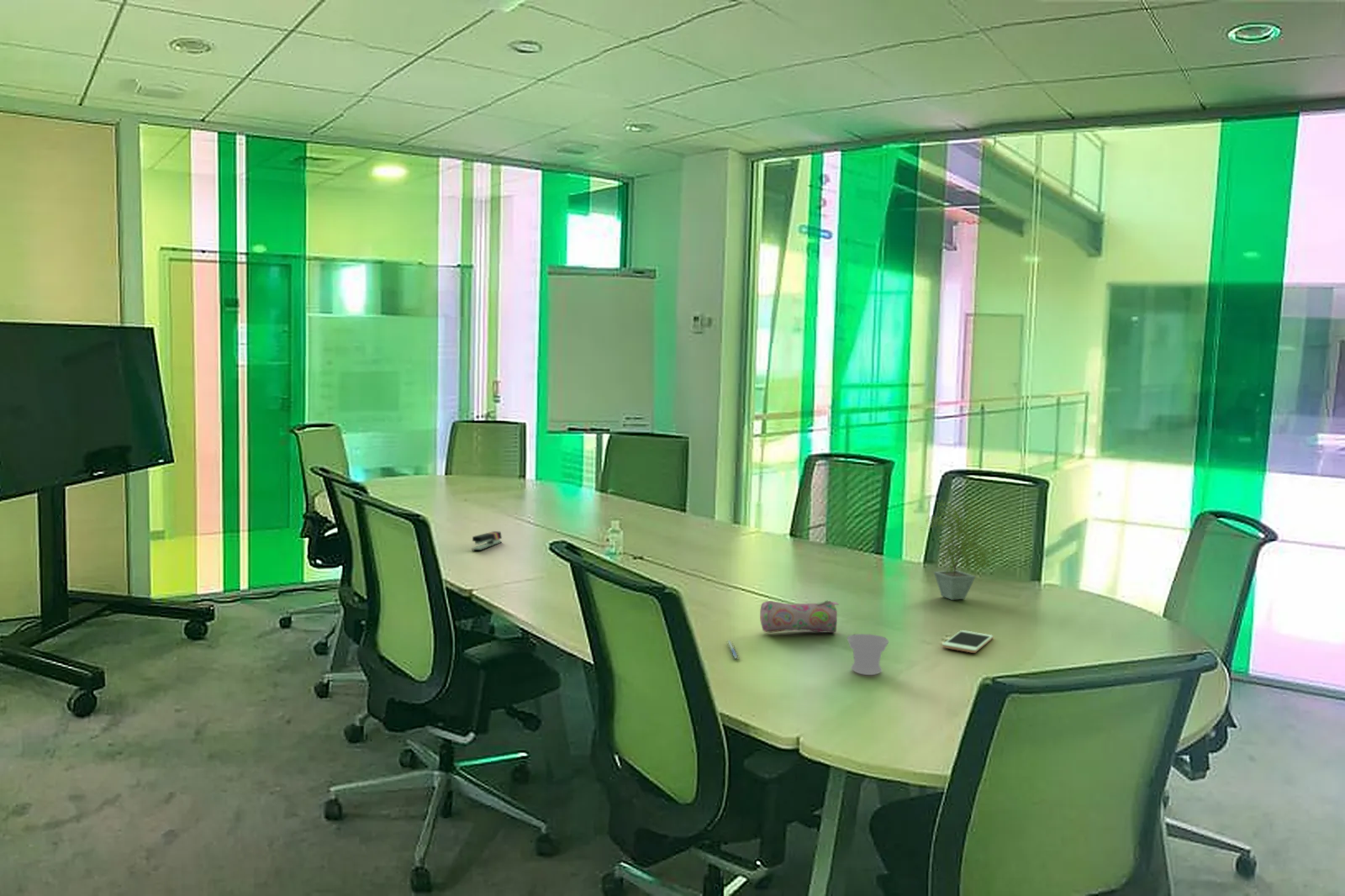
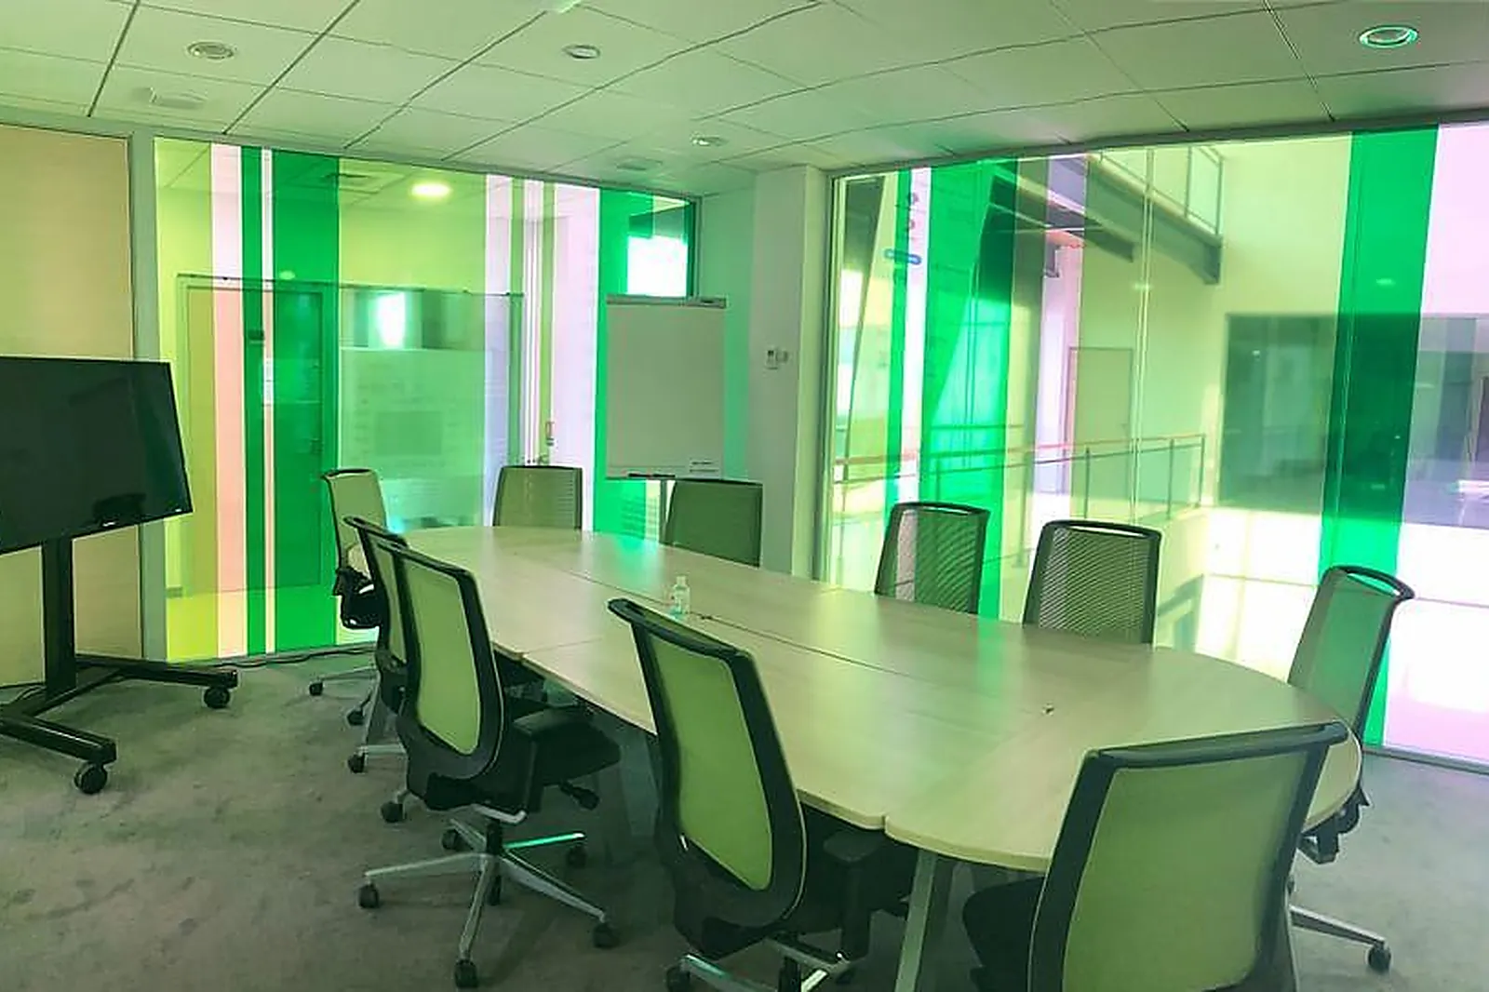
- potted plant [919,488,1015,601]
- pencil case [759,599,840,634]
- stapler [471,530,503,551]
- cell phone [942,630,994,654]
- cup [847,633,889,676]
- pen [725,640,741,660]
